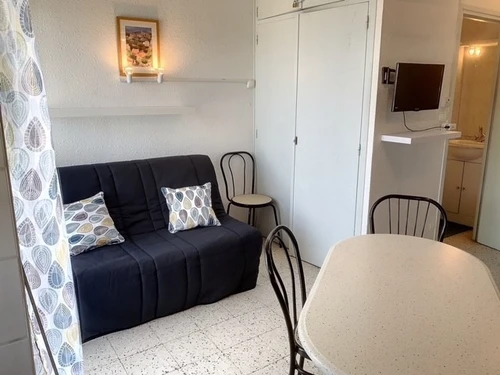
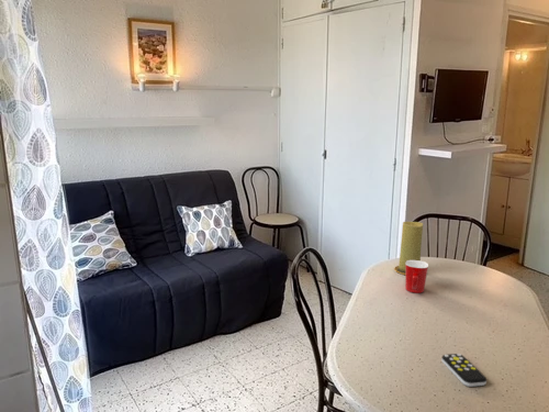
+ mug [404,260,429,294]
+ candle [393,221,424,276]
+ remote control [440,353,488,388]
